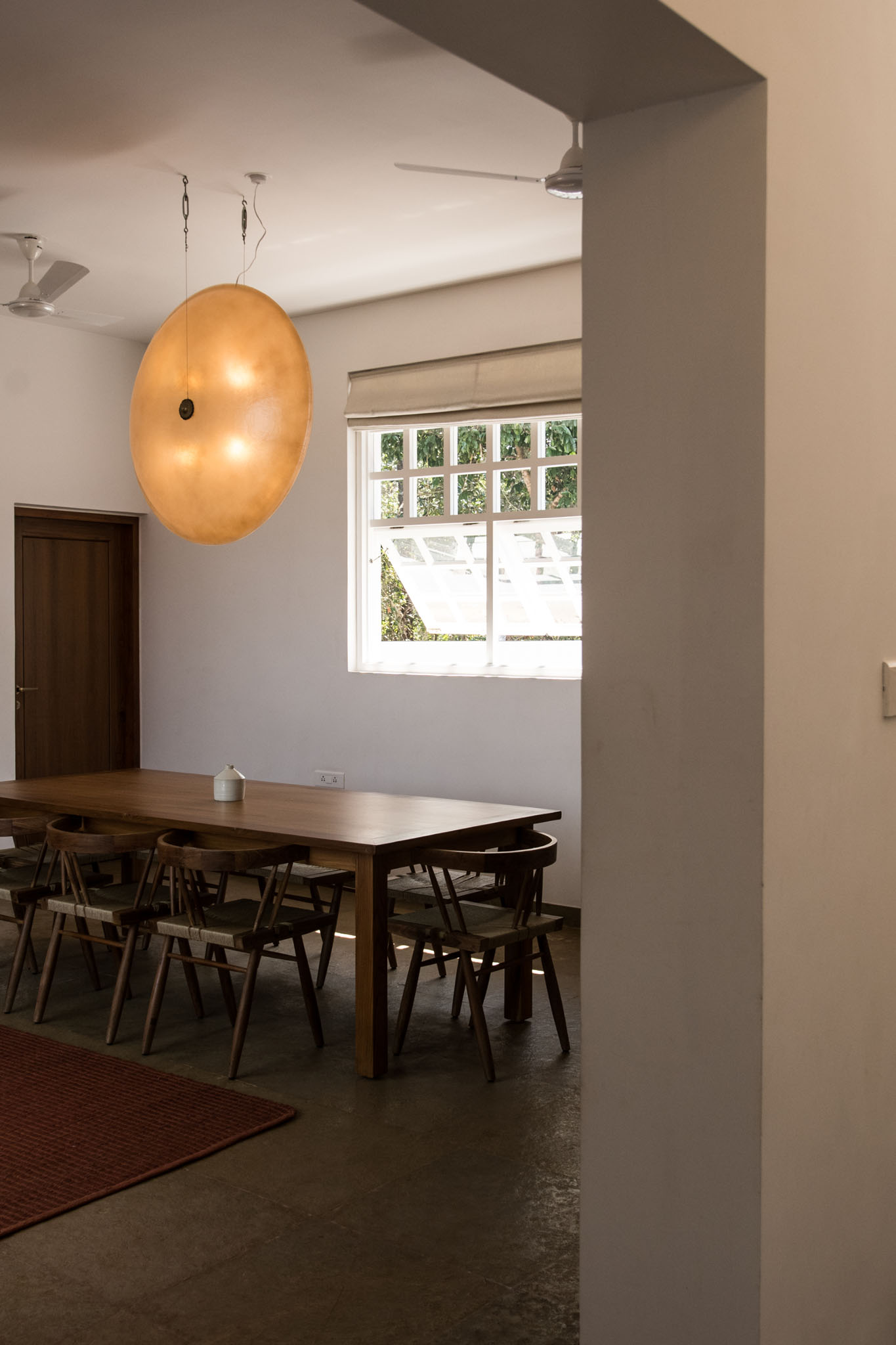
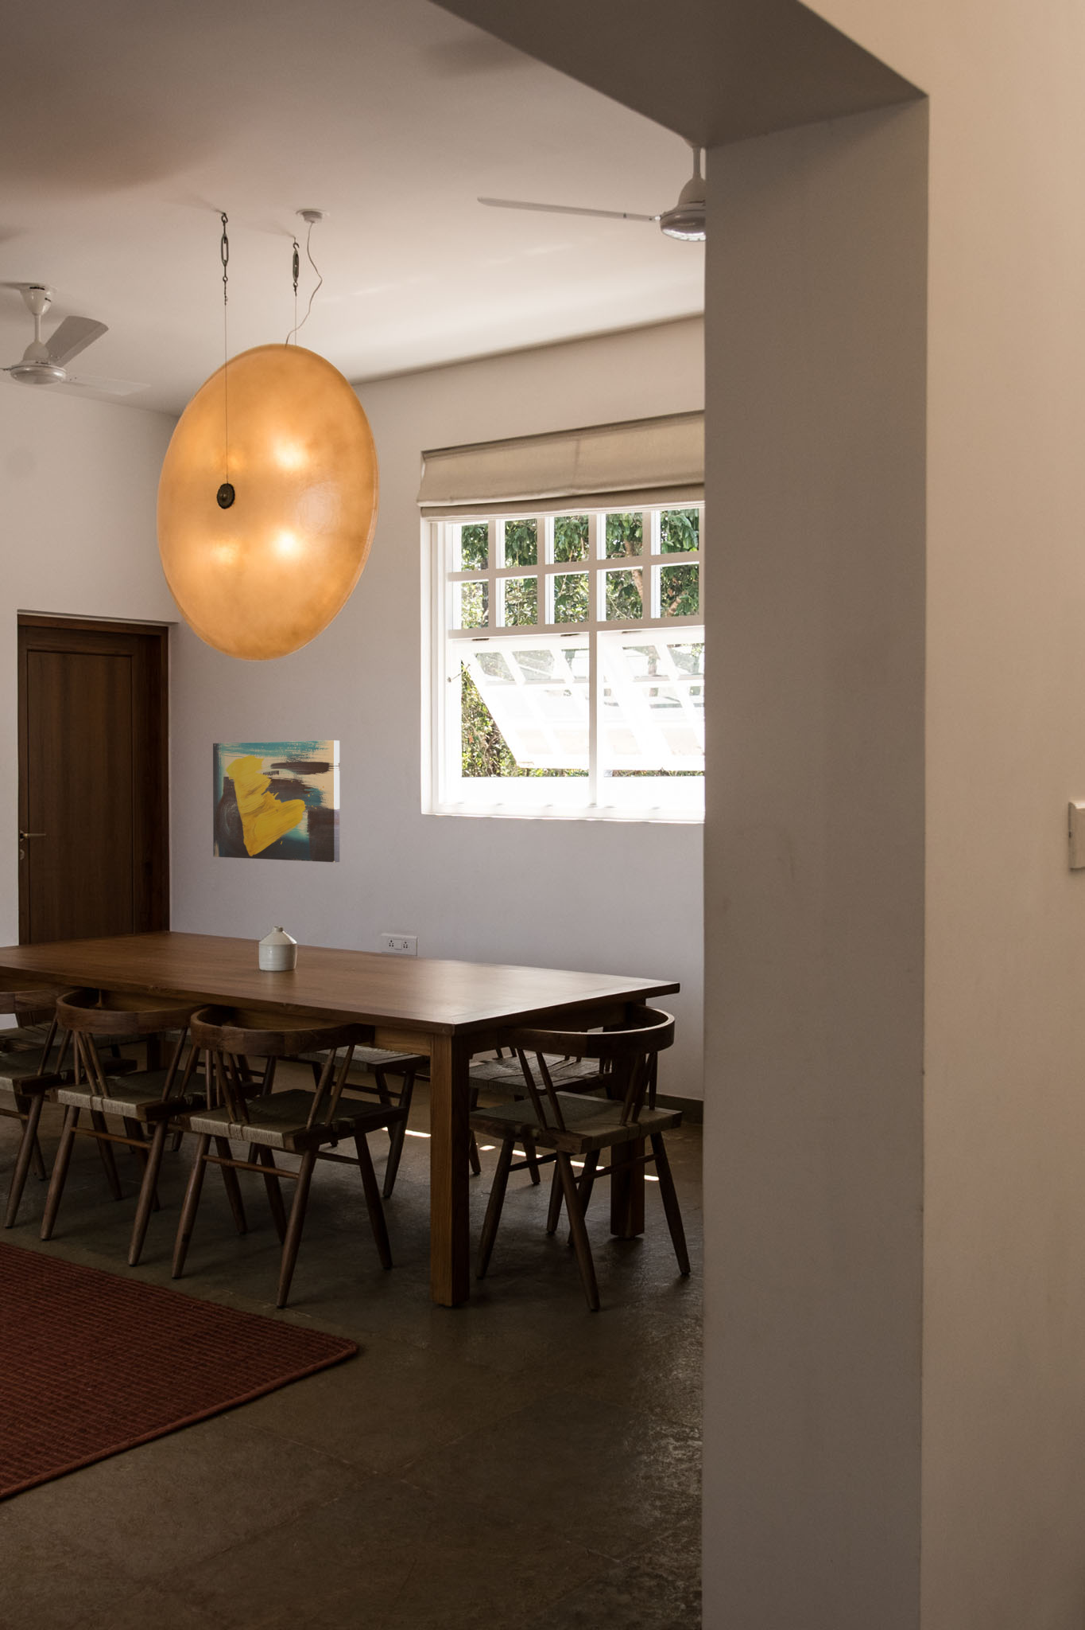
+ wall art [212,739,340,863]
